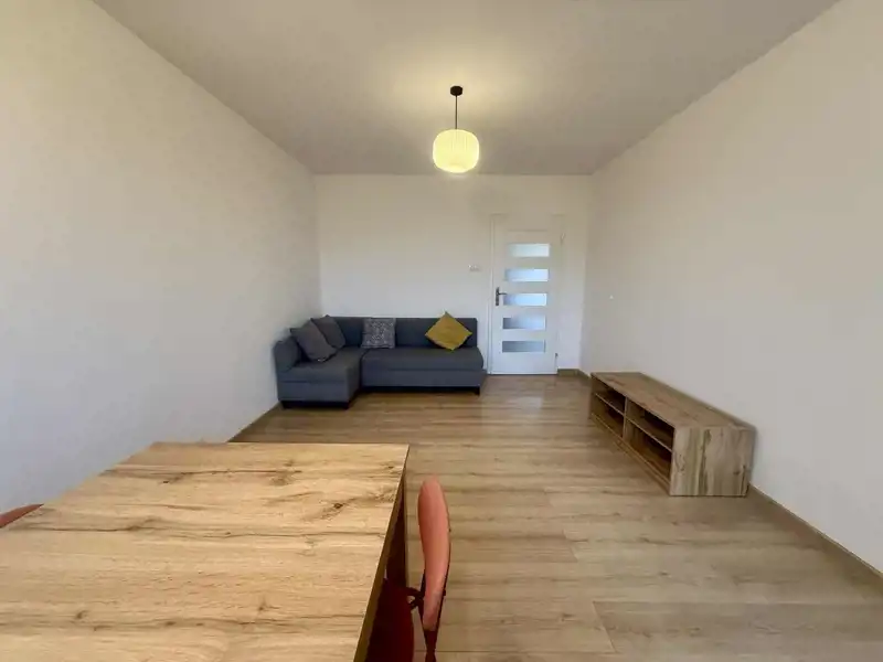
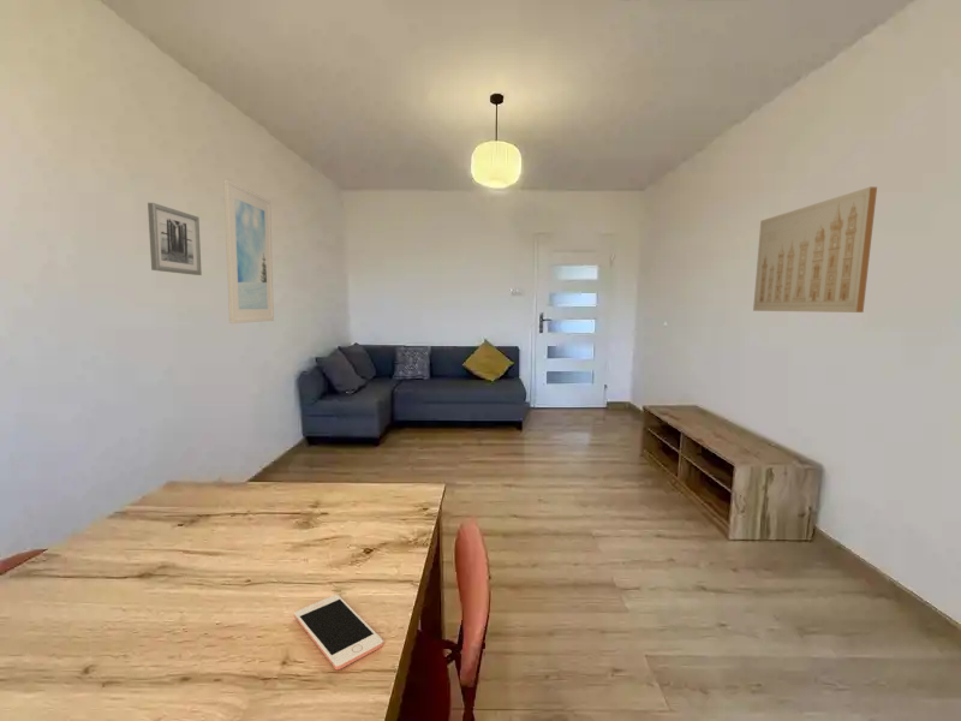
+ wall art [147,202,203,276]
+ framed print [222,179,275,324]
+ wall art [752,186,878,314]
+ cell phone [293,594,384,671]
